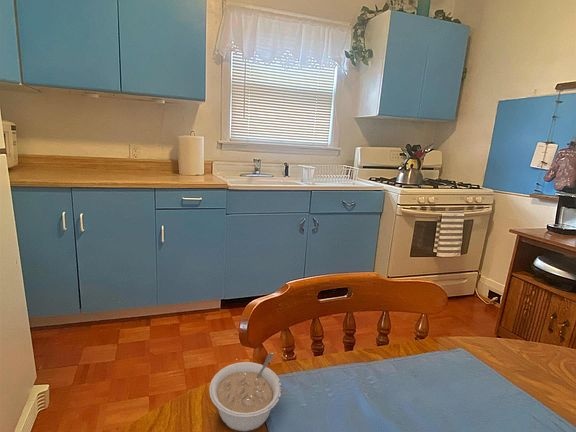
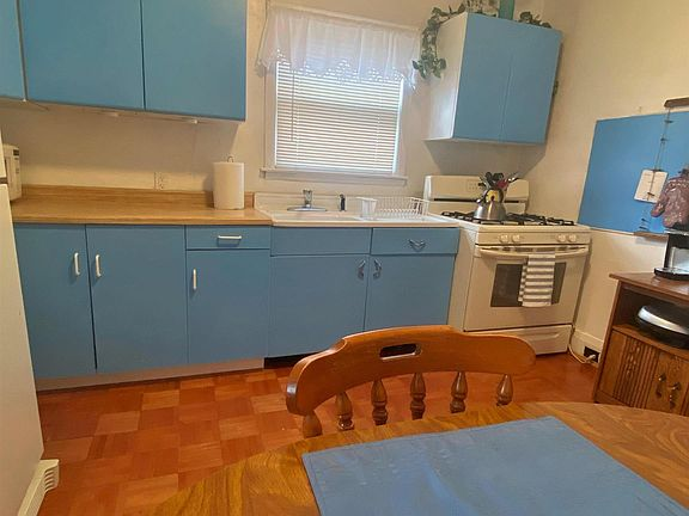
- legume [208,352,282,432]
